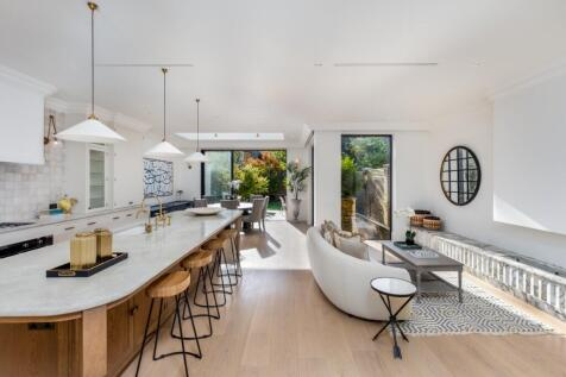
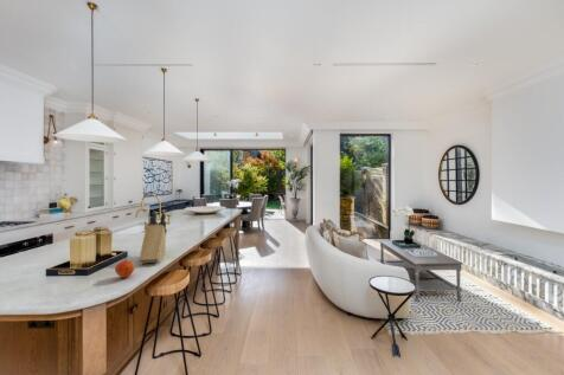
+ fruit [114,258,136,279]
+ knife block [137,209,168,264]
